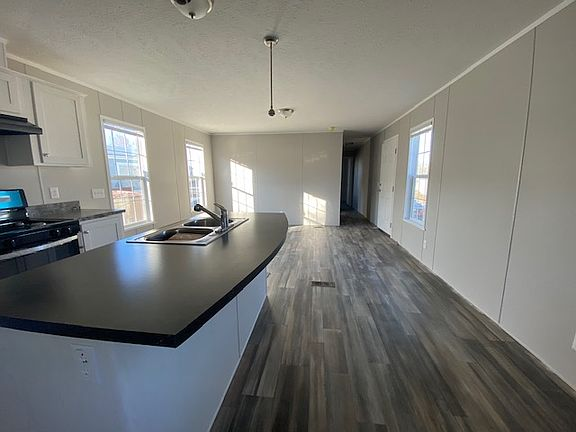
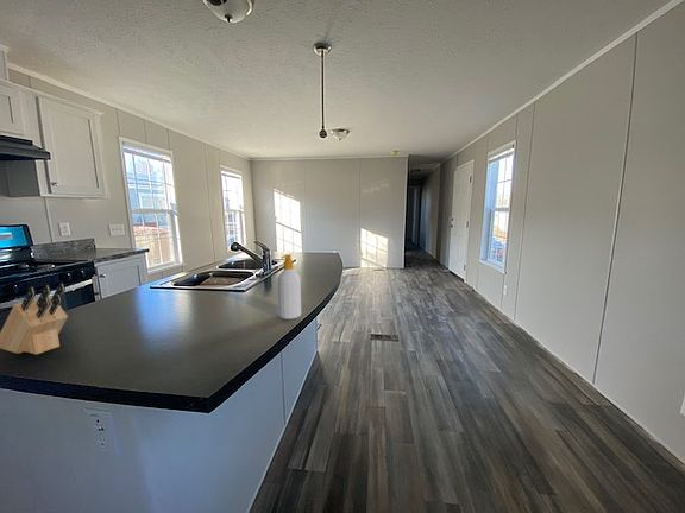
+ soap bottle [276,253,302,321]
+ knife block [0,281,69,355]
